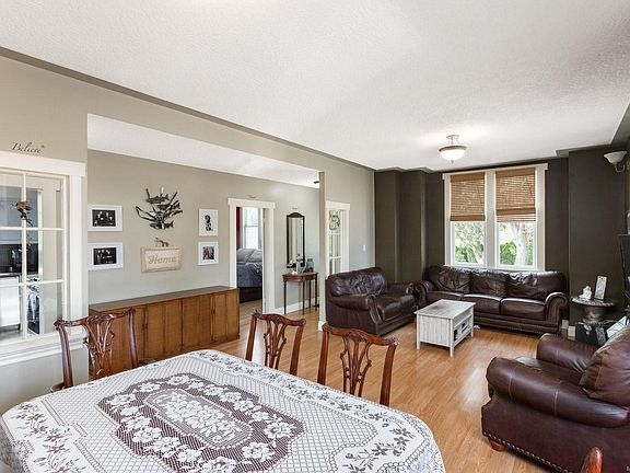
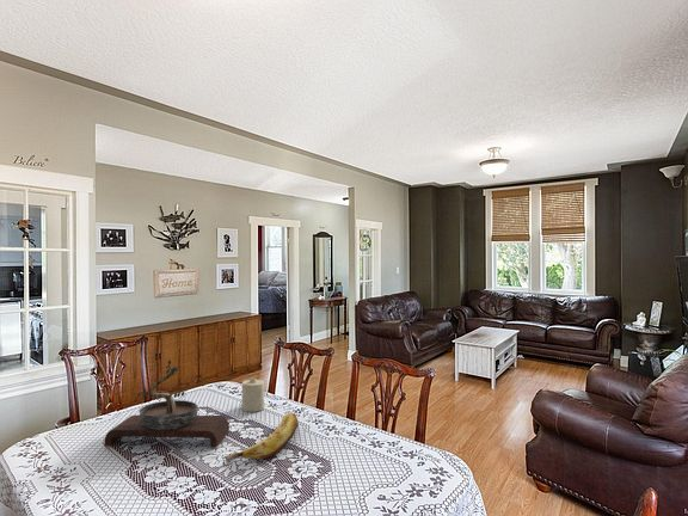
+ bonsai tree [103,360,231,449]
+ banana [223,412,300,463]
+ candle [240,376,265,413]
